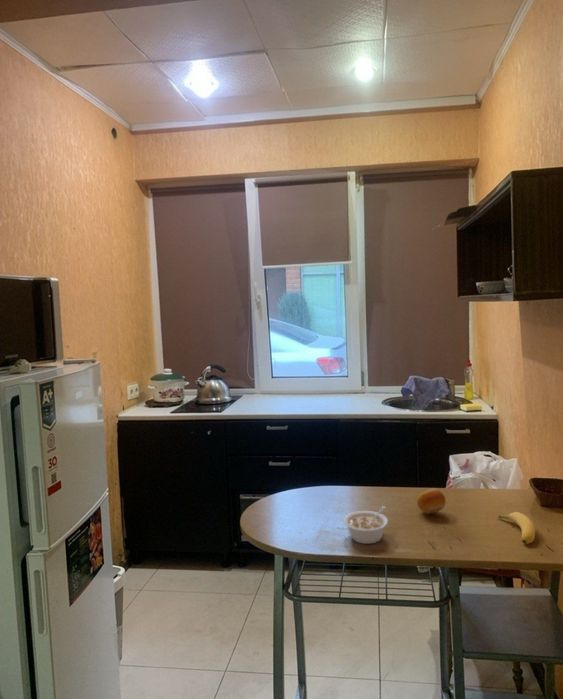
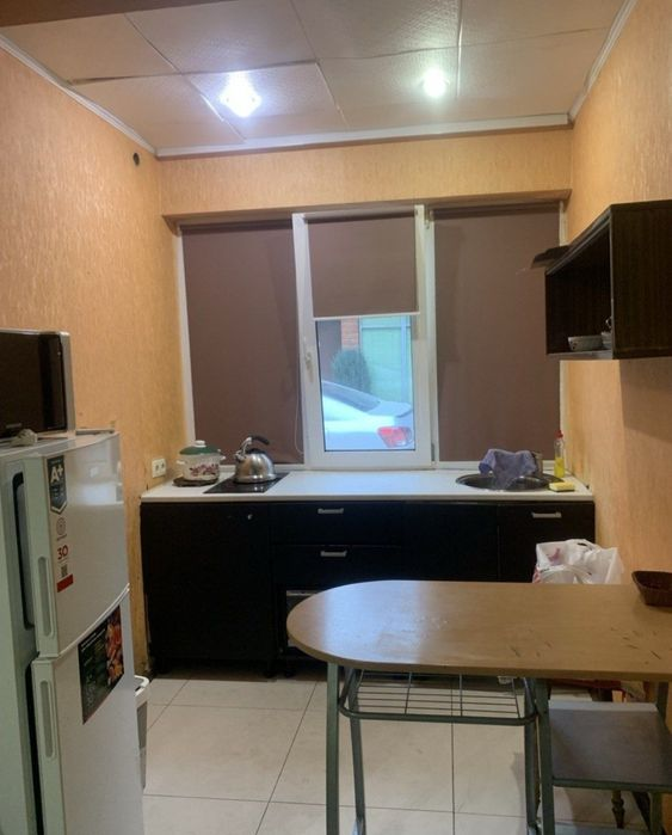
- banana [497,511,536,545]
- fruit [416,487,447,515]
- legume [343,505,389,545]
